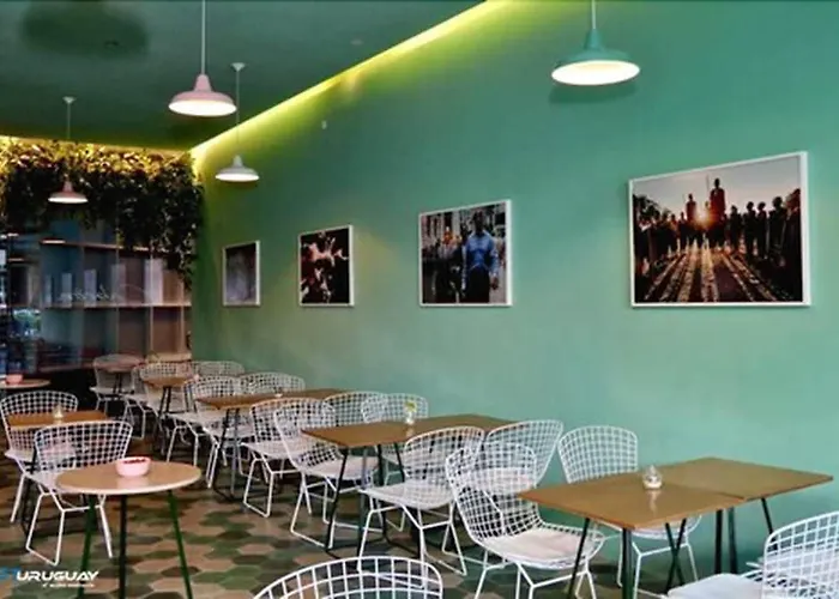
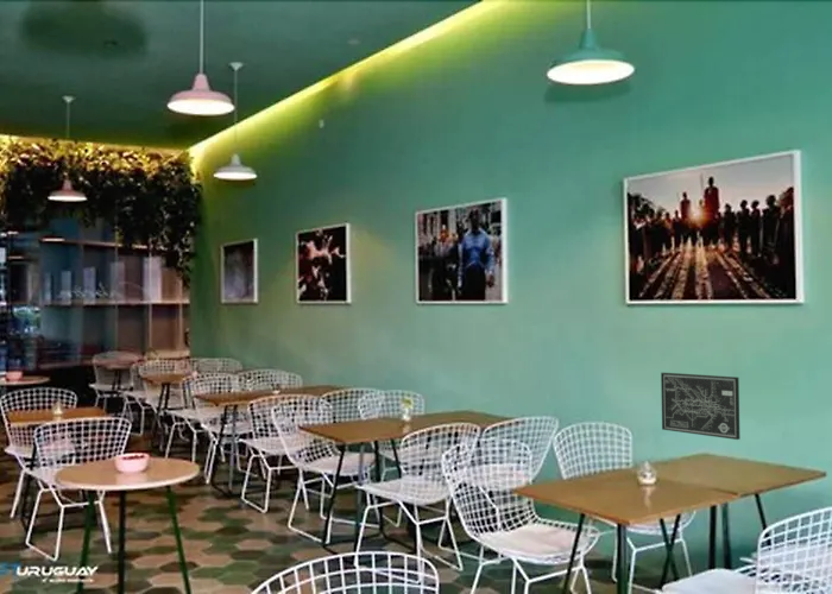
+ wall art [660,372,740,441]
